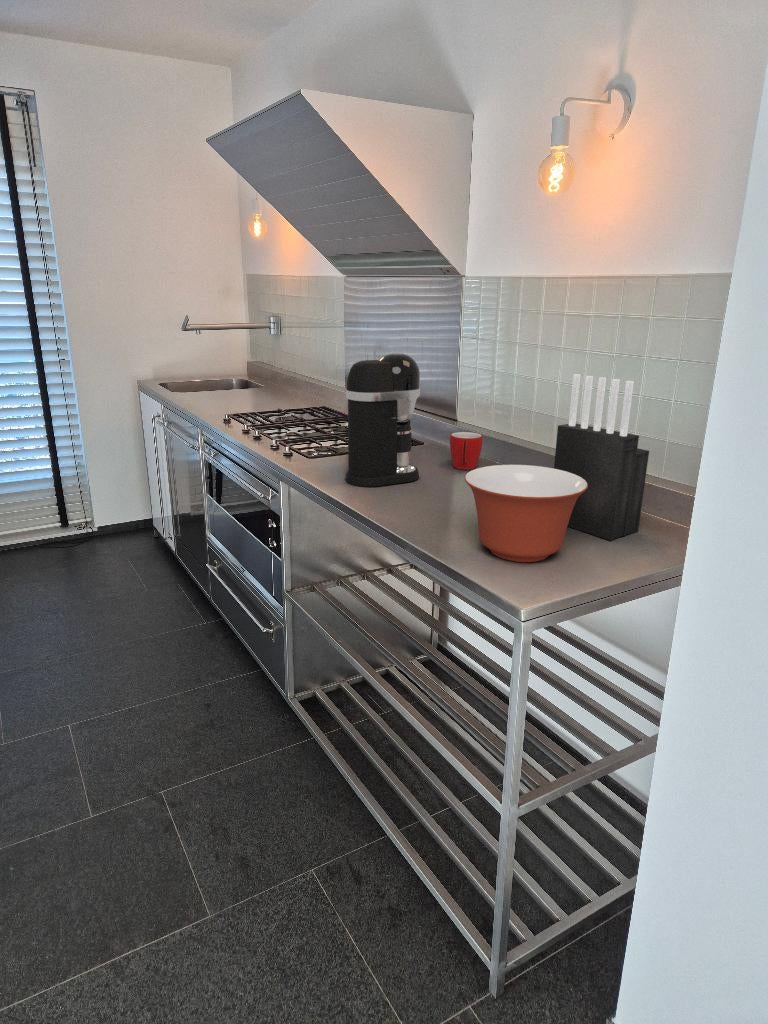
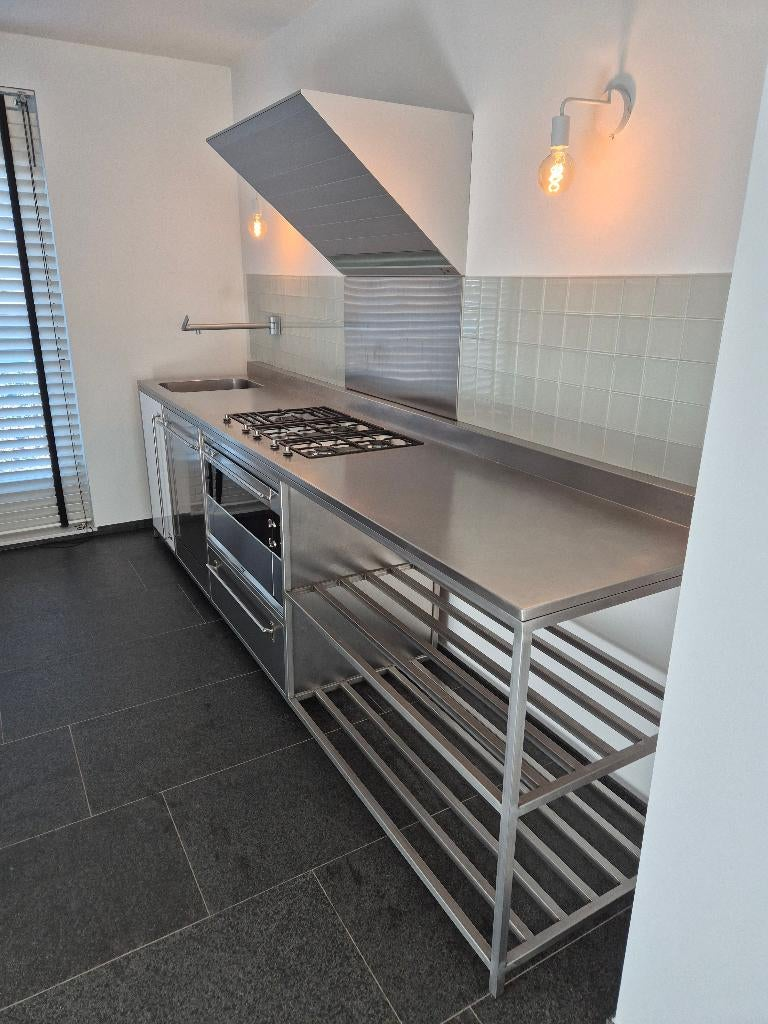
- coffee maker [344,352,421,488]
- knife block [553,373,650,542]
- mug [449,431,484,470]
- mixing bowl [464,464,588,563]
